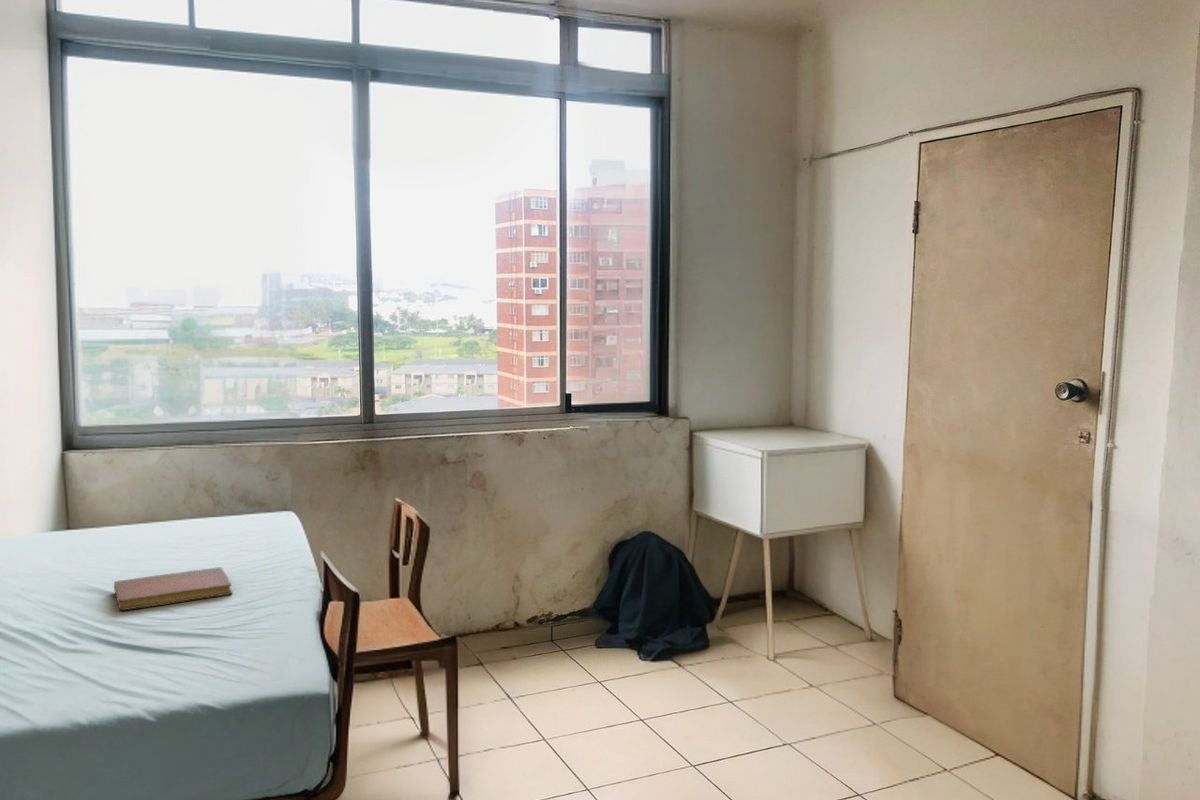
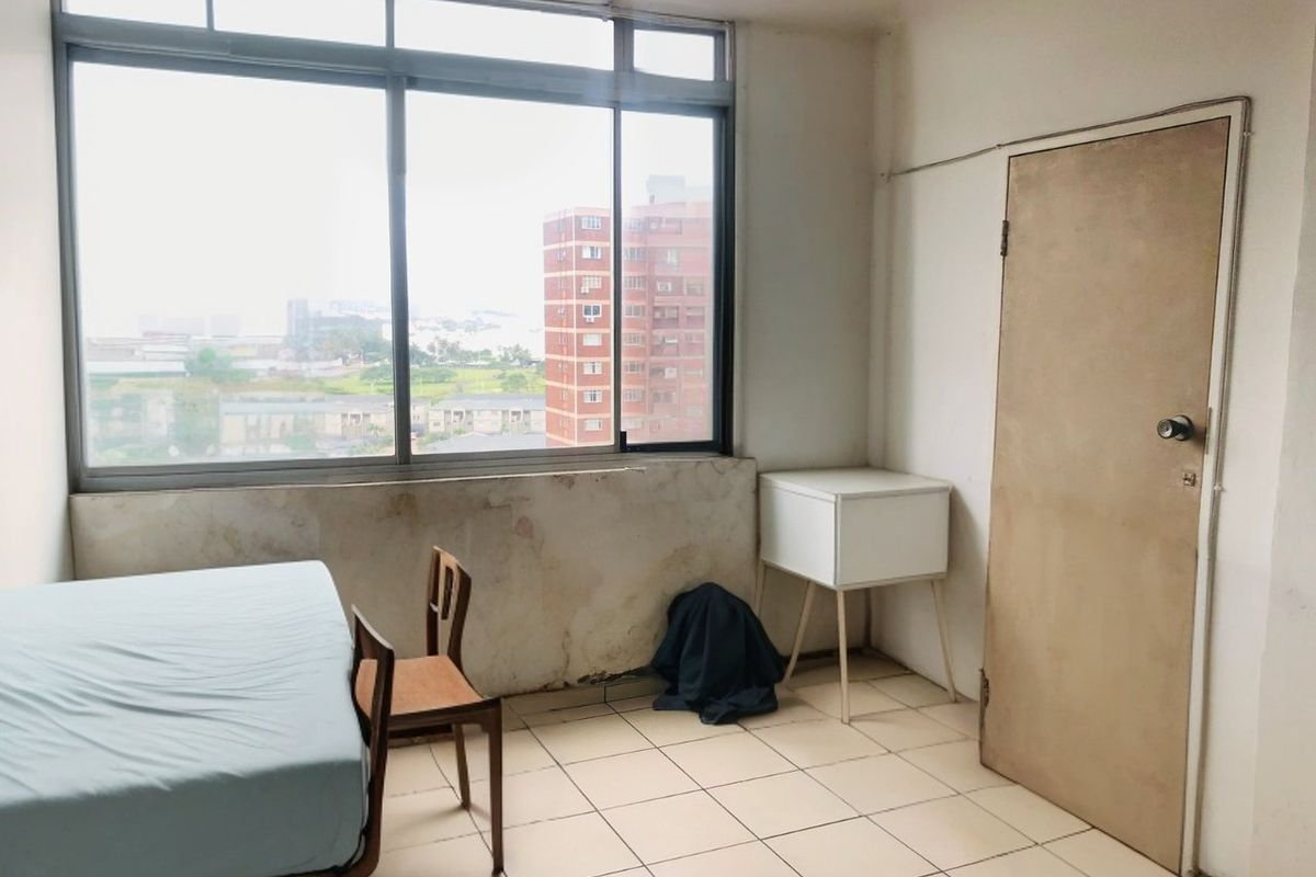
- notebook [113,566,234,611]
